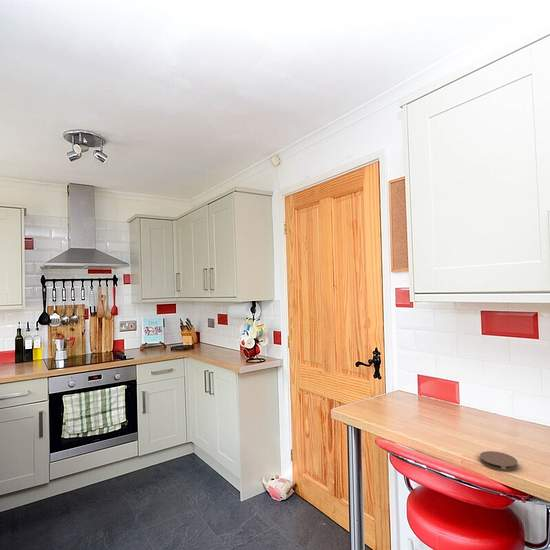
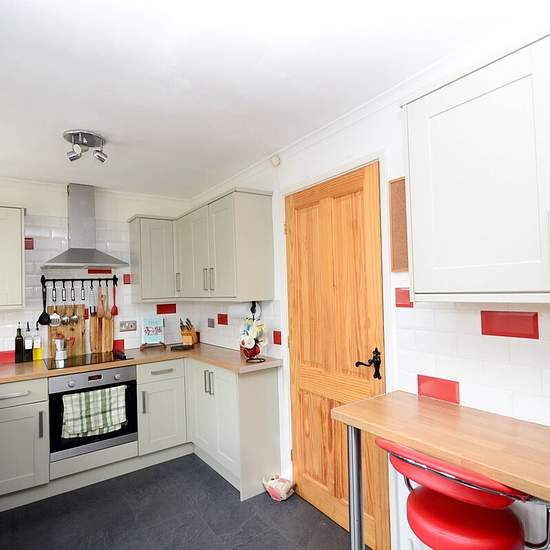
- coaster [479,450,519,472]
